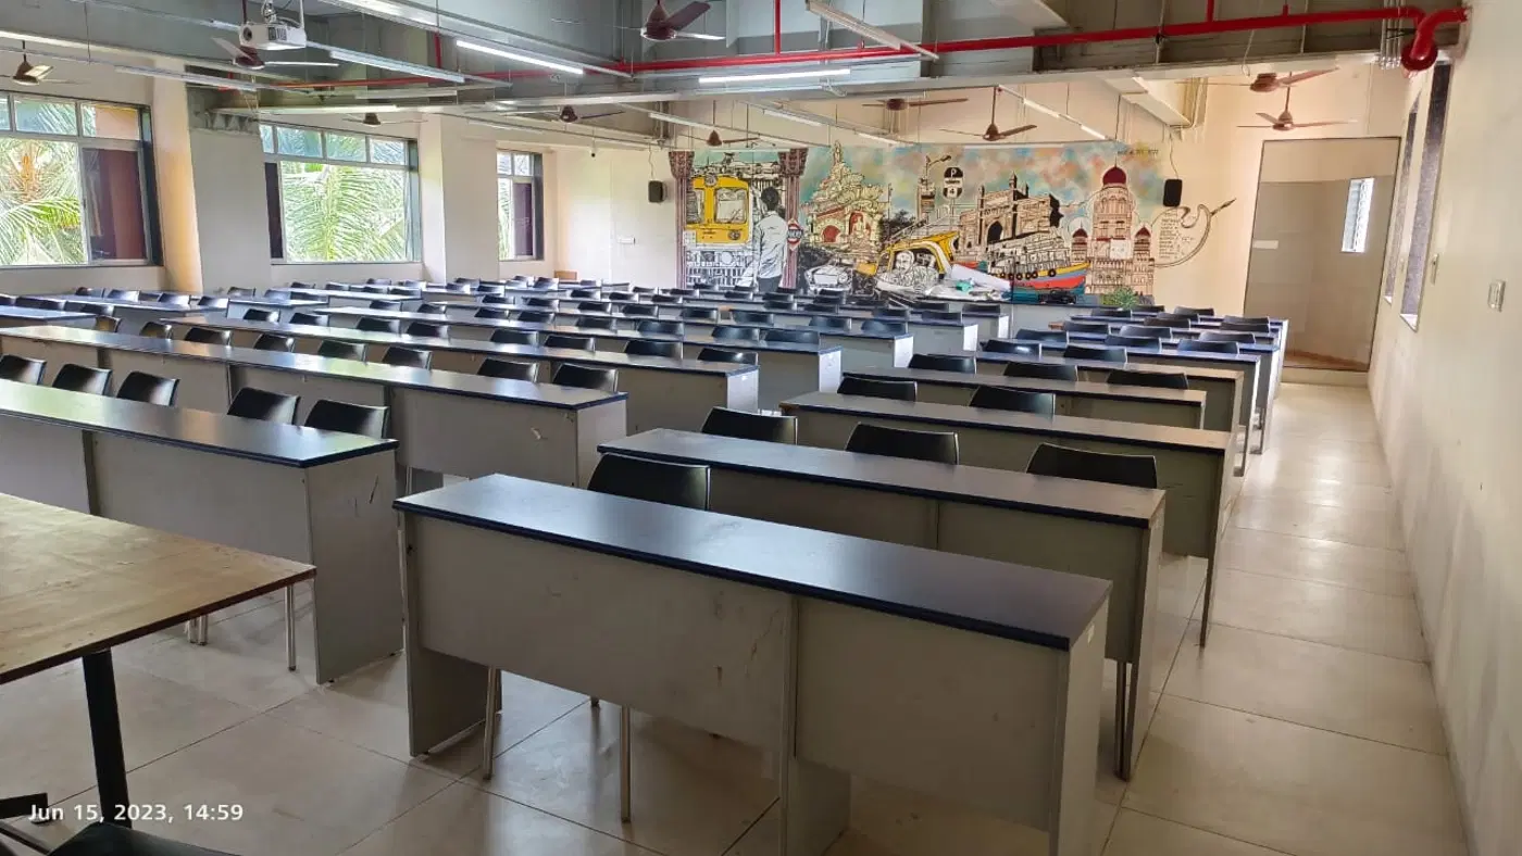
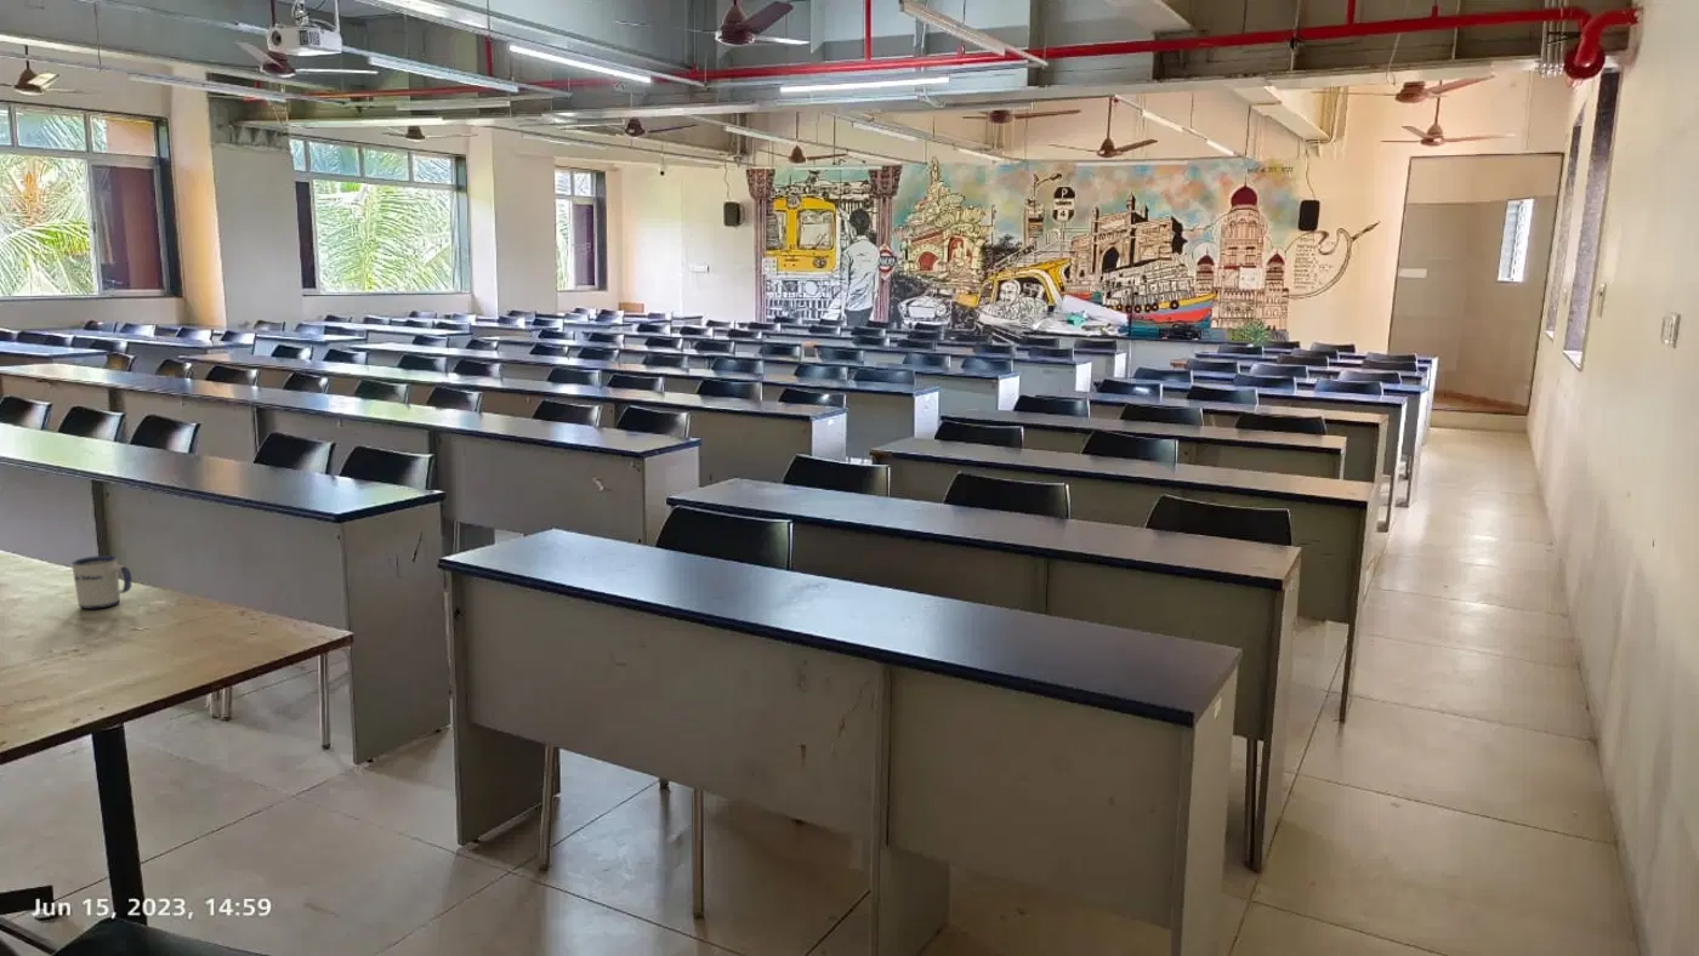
+ mug [70,554,132,610]
